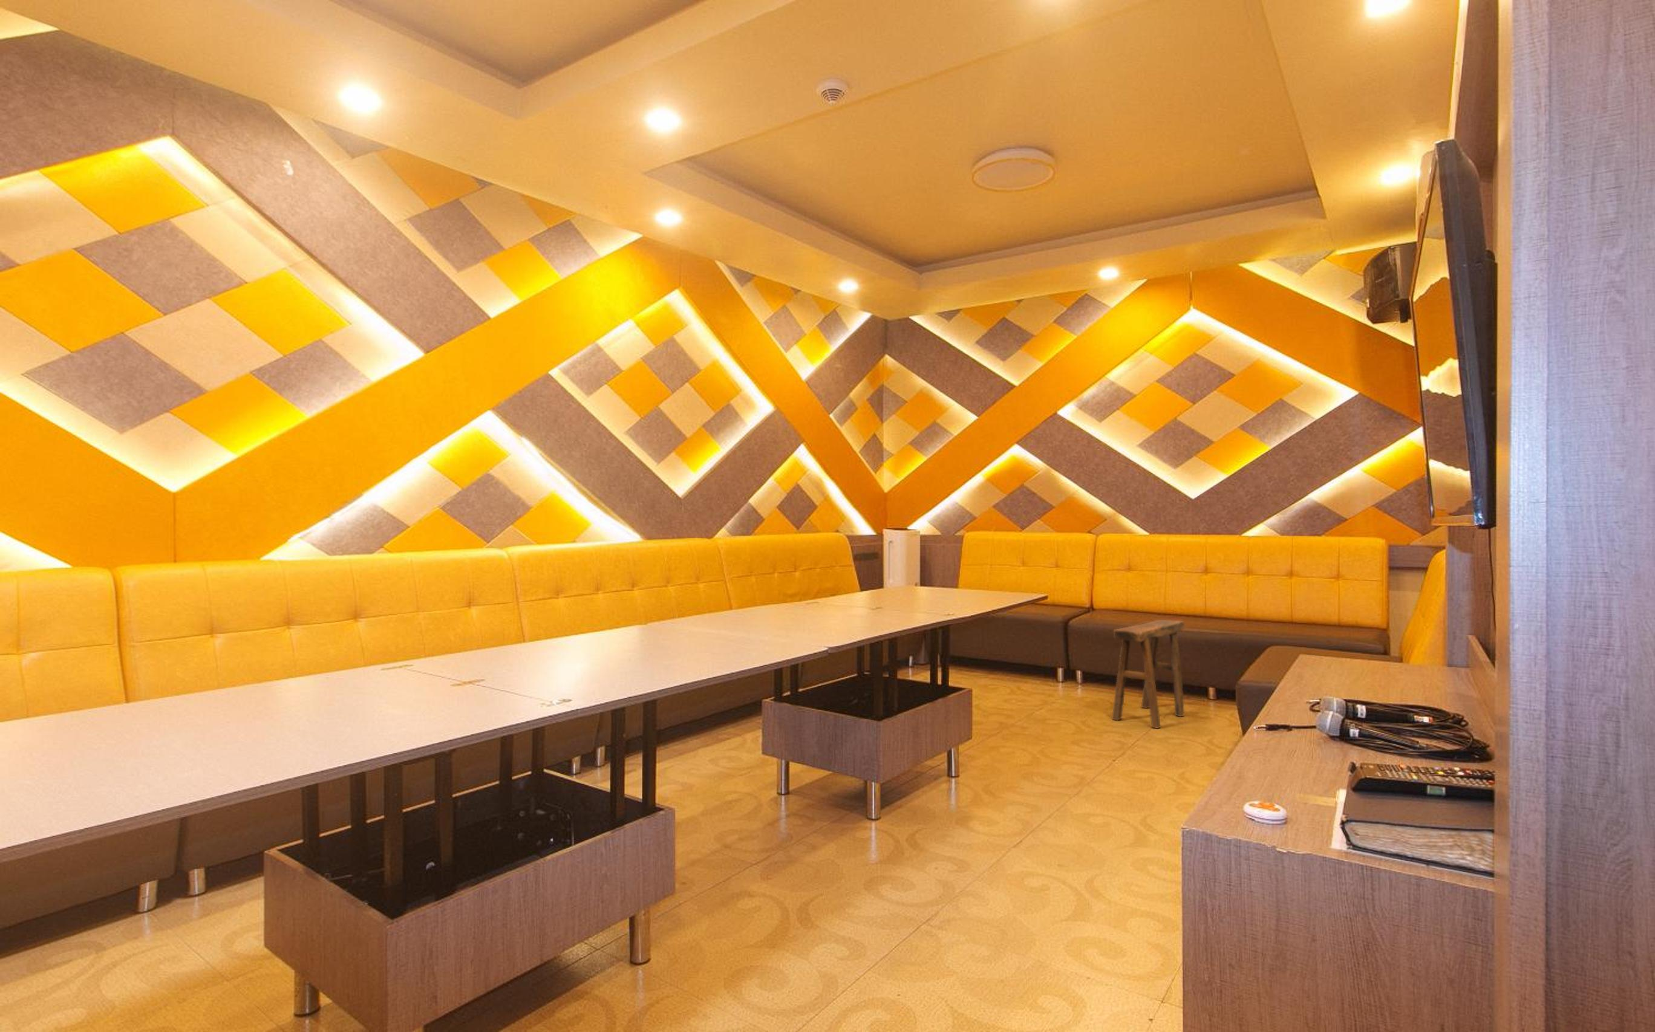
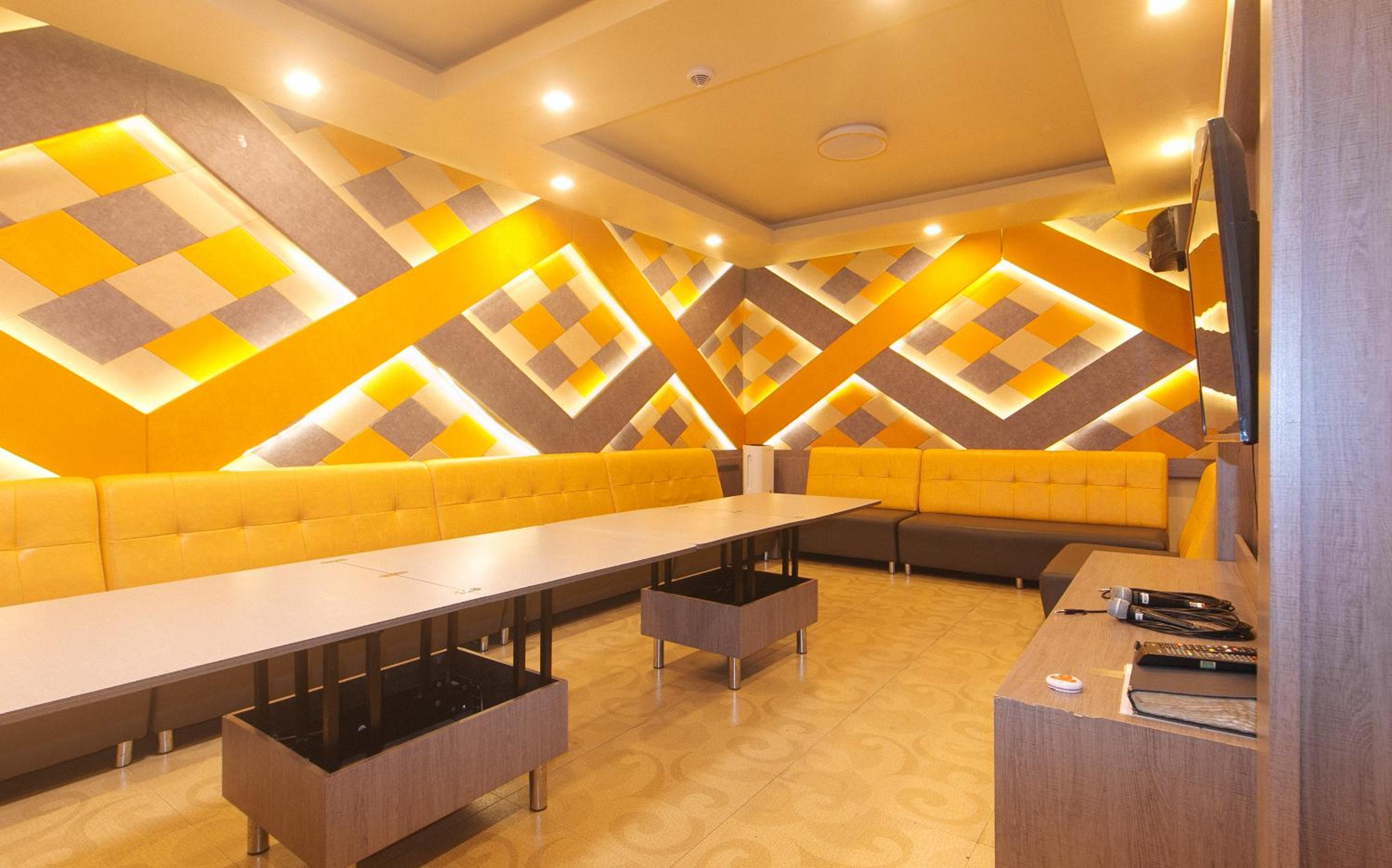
- stool [1112,619,1185,729]
